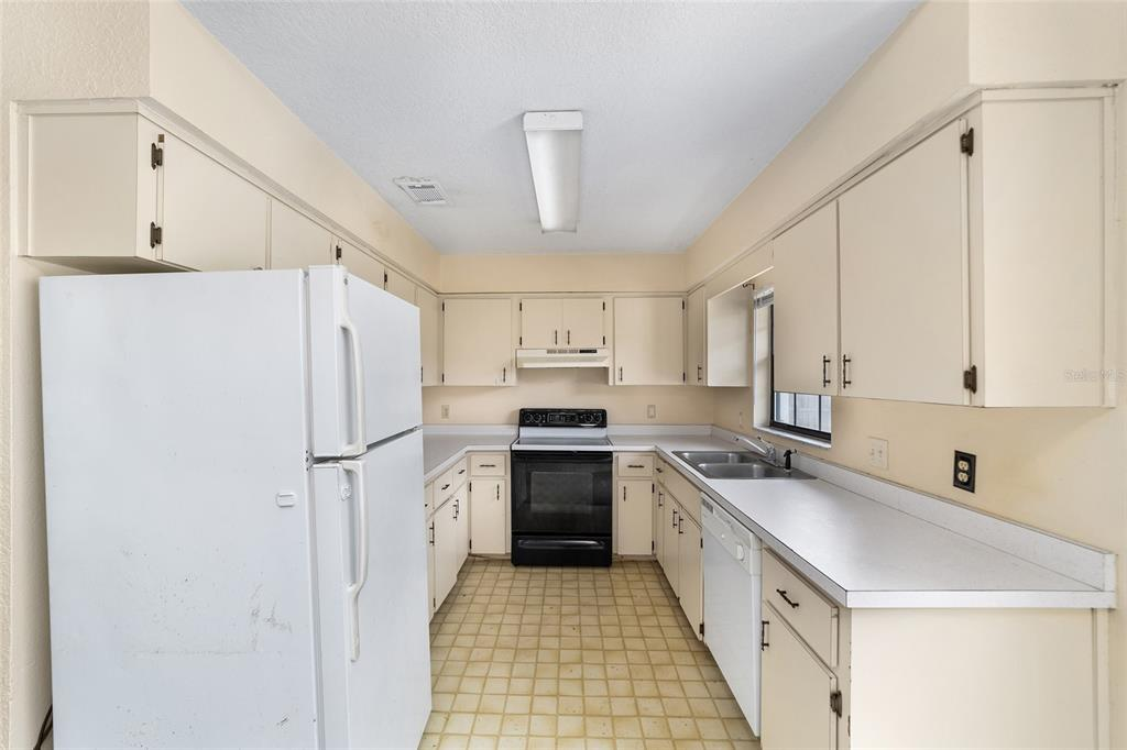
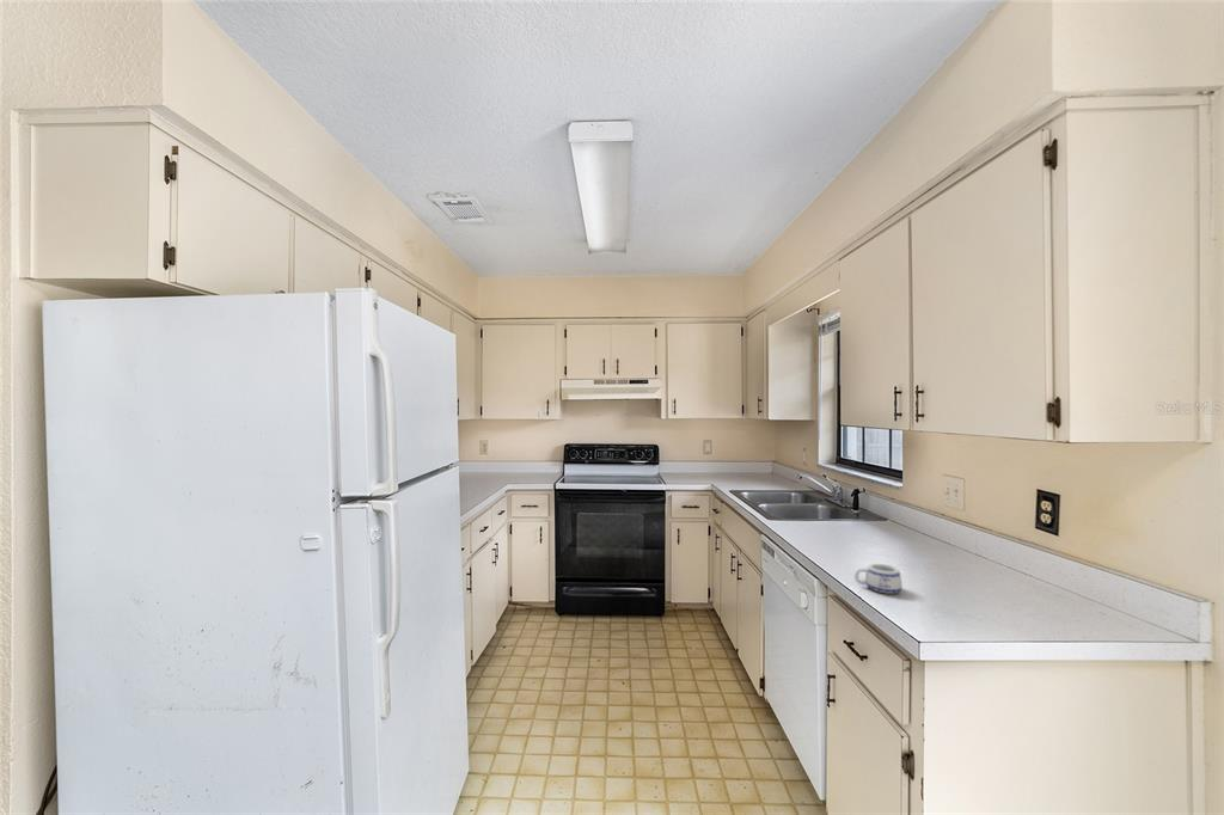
+ mug [853,563,904,595]
